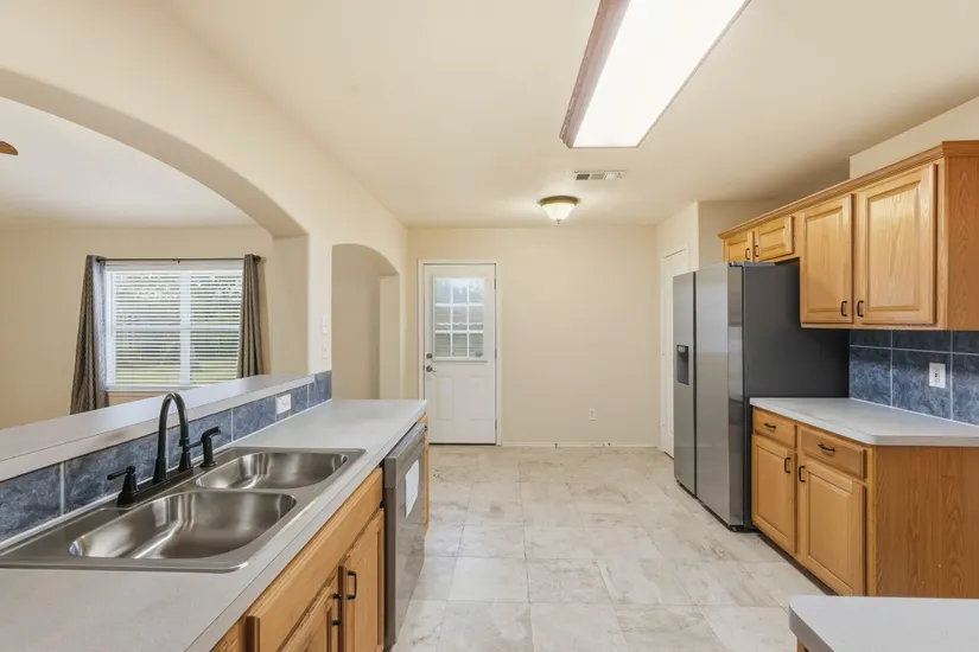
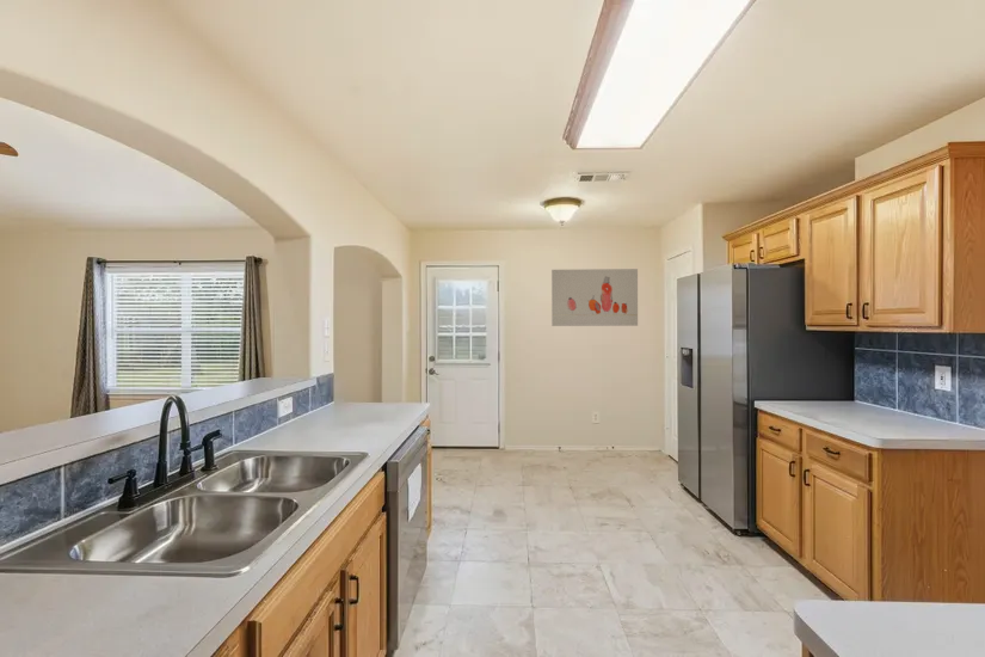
+ wall art [550,268,639,327]
